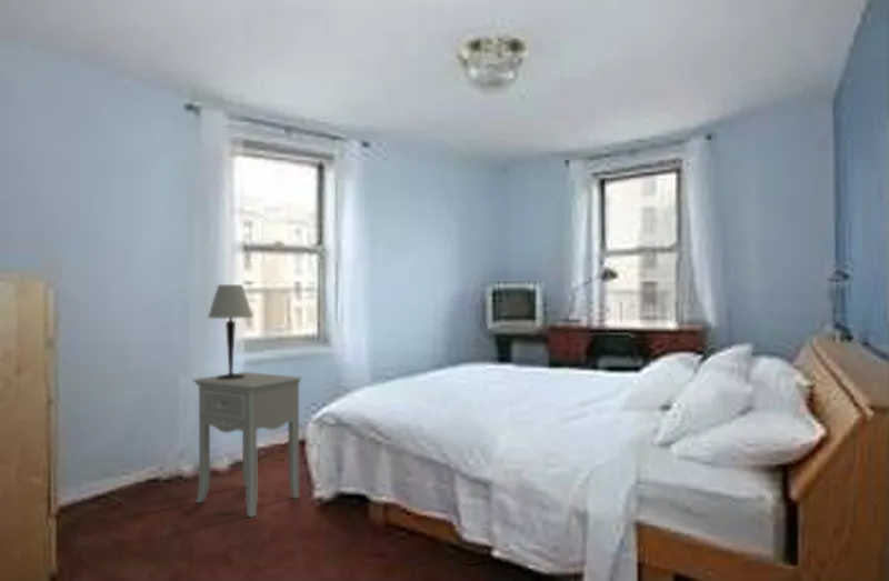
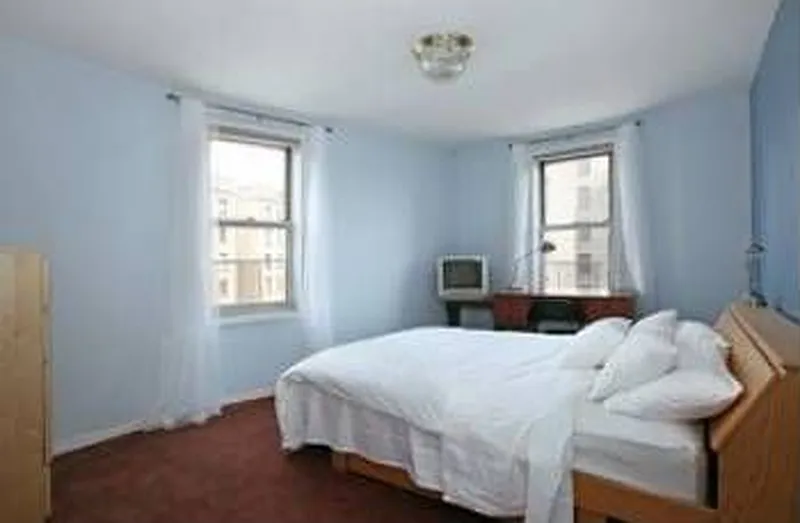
- nightstand [191,371,303,518]
- table lamp [207,283,254,380]
